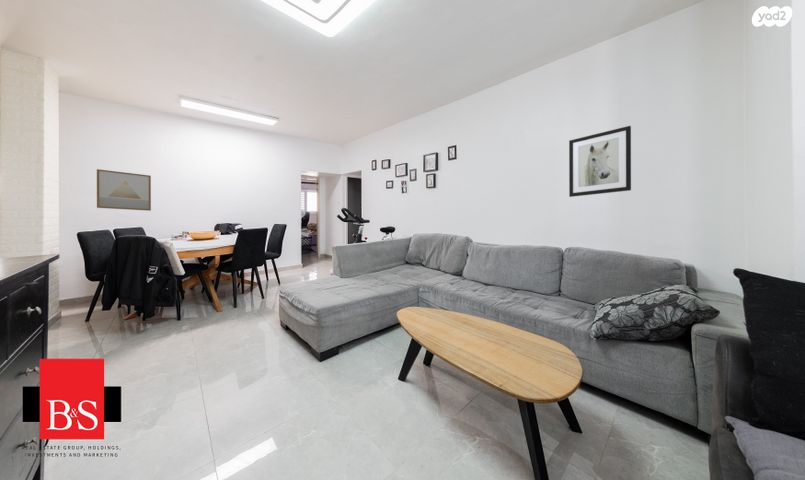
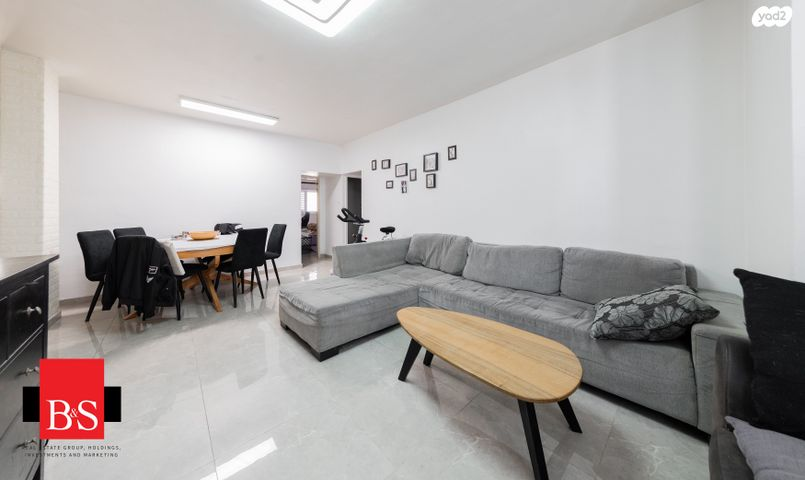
- wall art [568,125,632,198]
- wall art [96,168,152,212]
